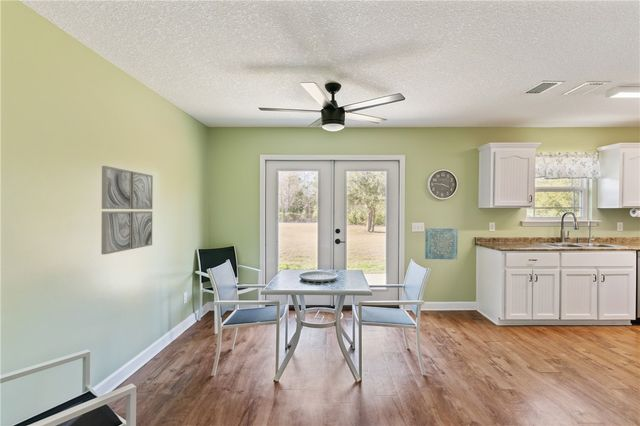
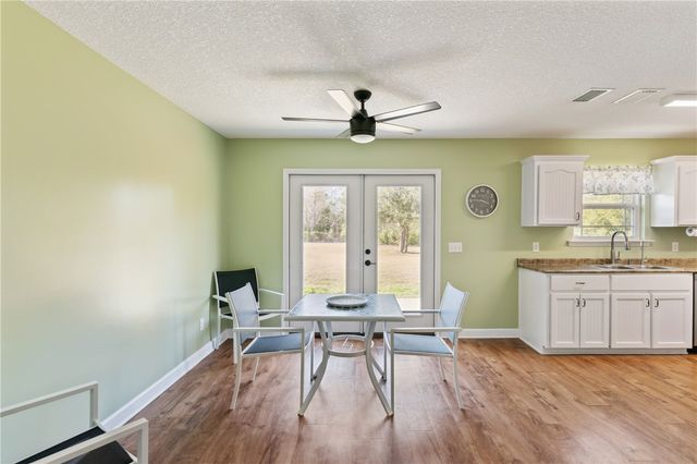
- wall art [424,227,459,260]
- wall art [100,165,154,255]
